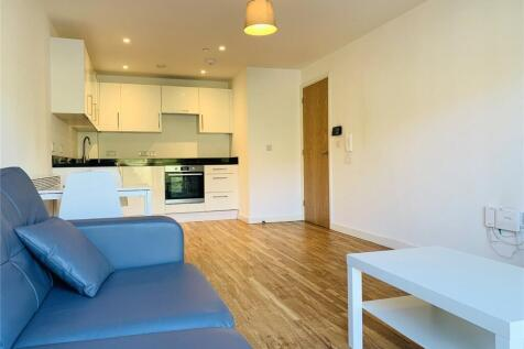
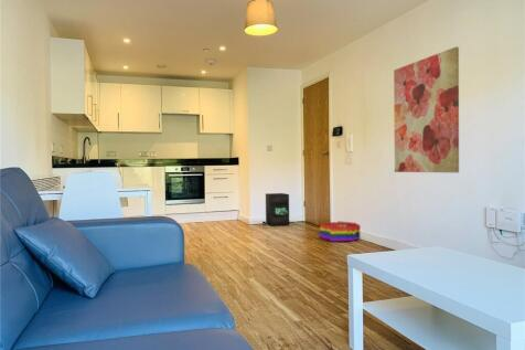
+ storage bin [319,220,362,242]
+ speaker [265,192,290,227]
+ wall art [393,45,460,173]
